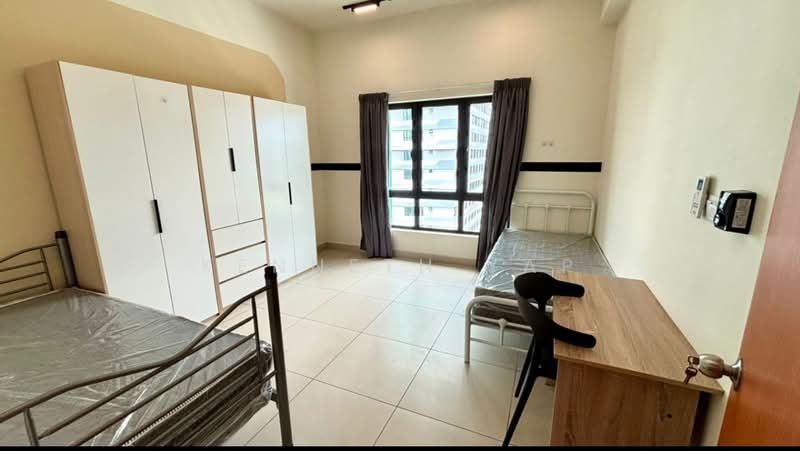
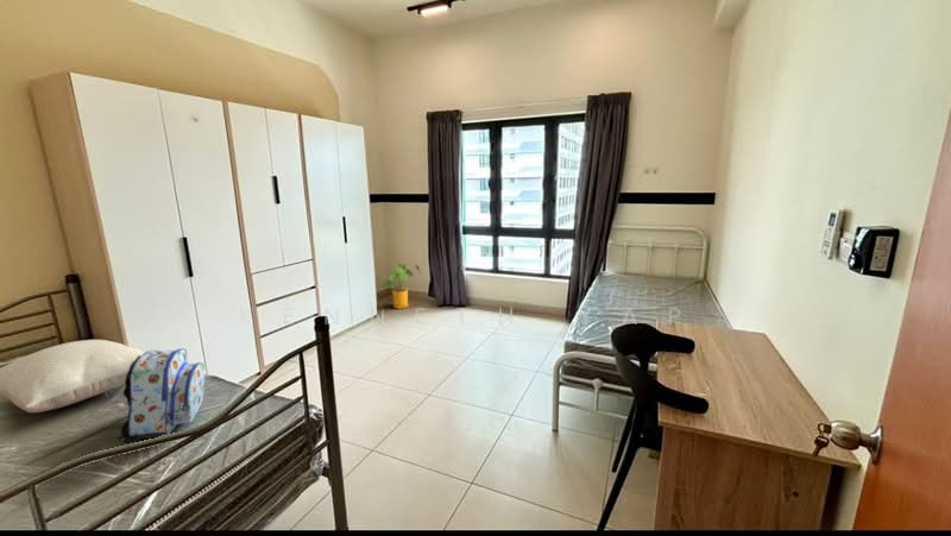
+ pillow [0,339,146,414]
+ backpack [116,347,206,446]
+ house plant [379,263,422,310]
